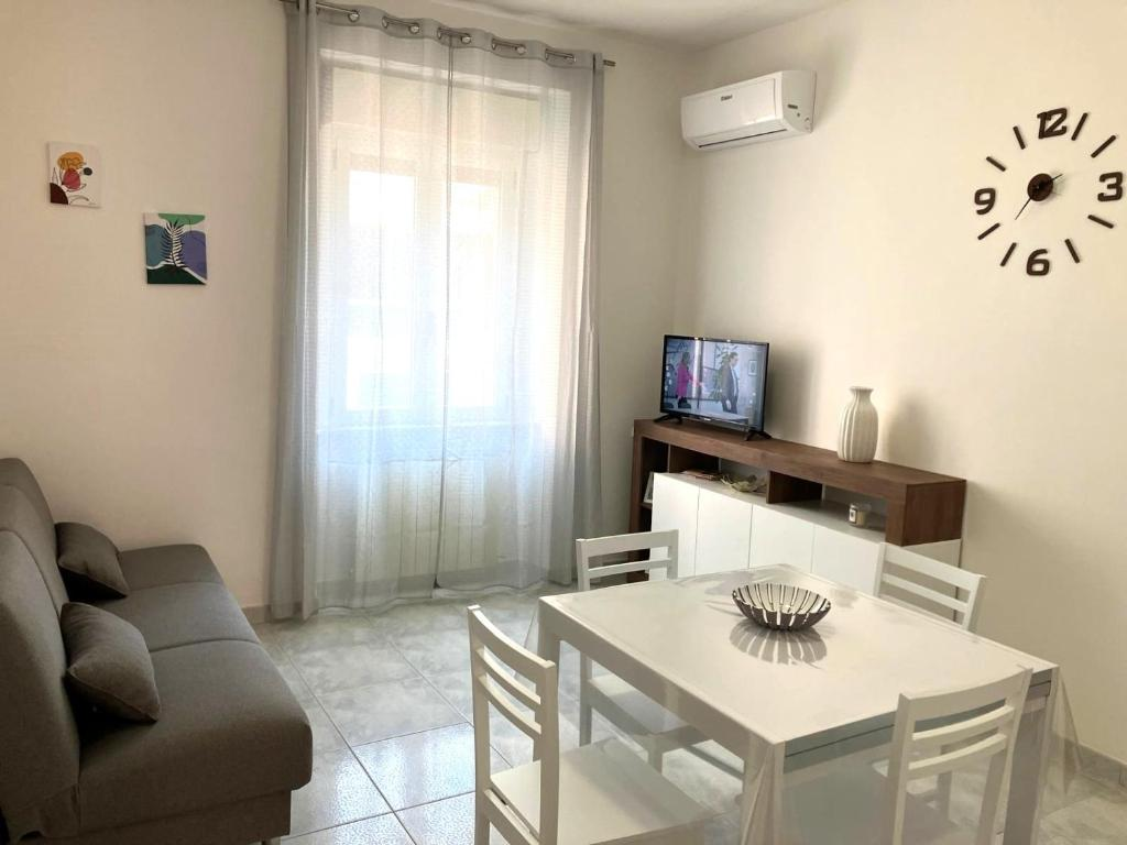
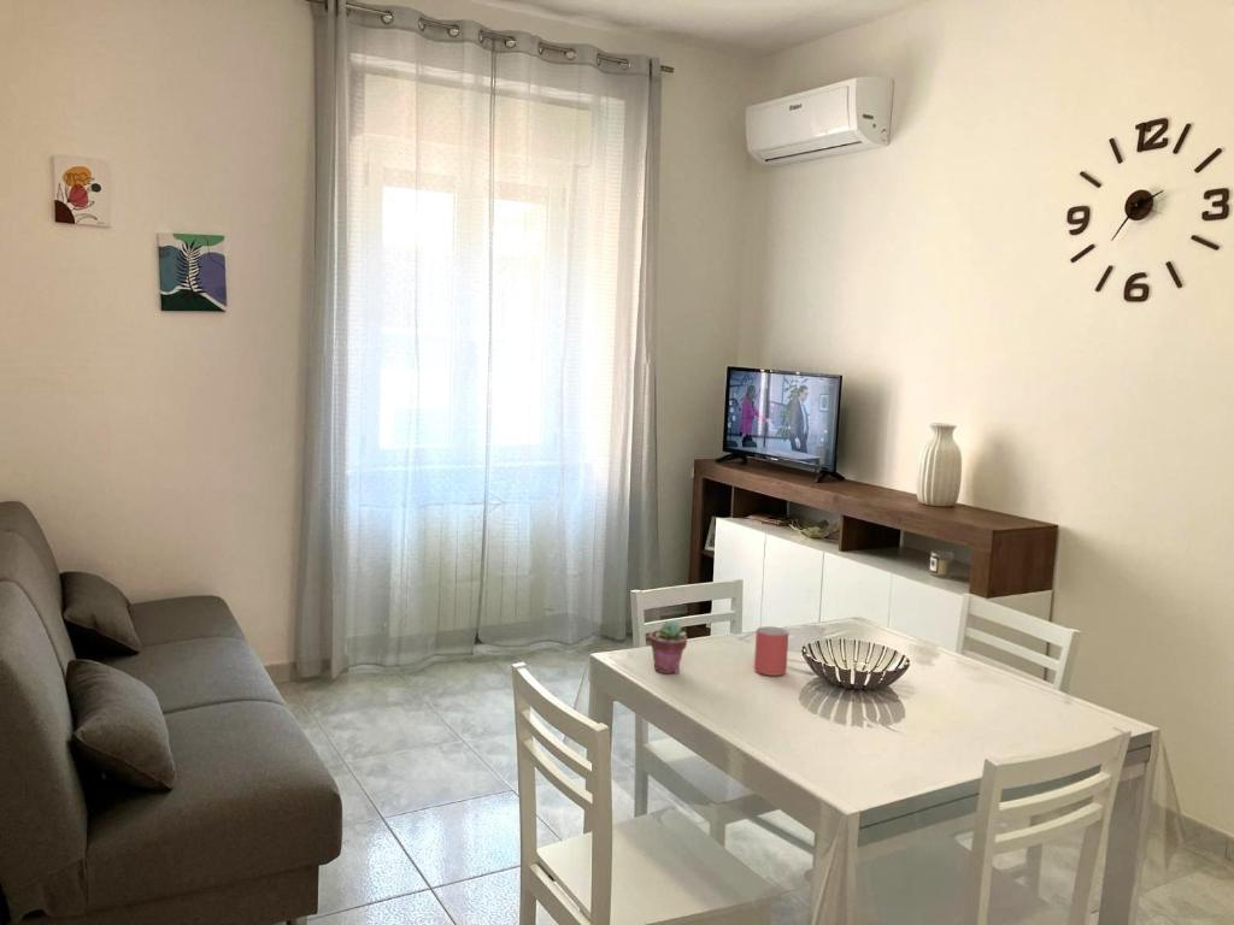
+ potted succulent [648,620,688,674]
+ mug [753,625,789,677]
